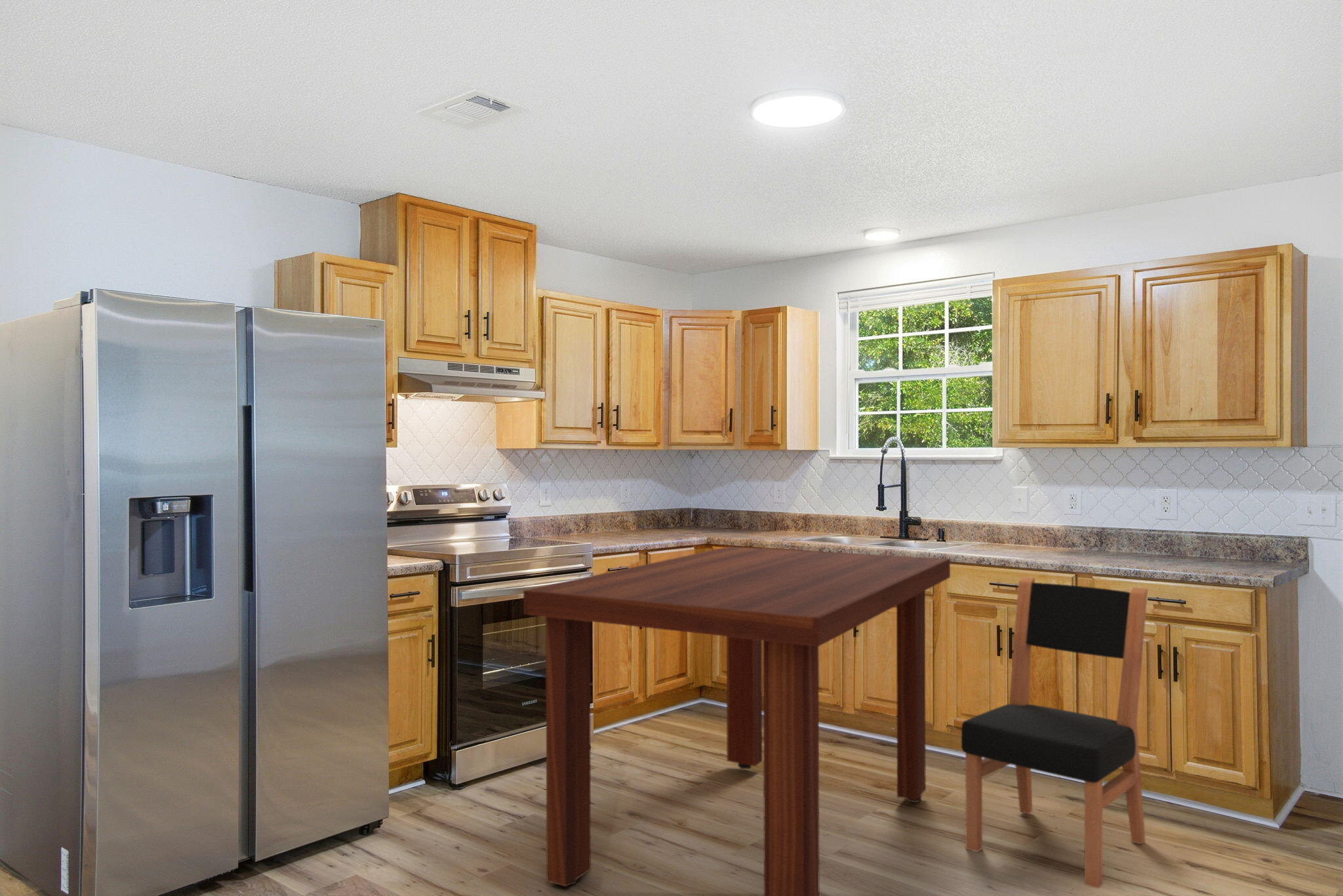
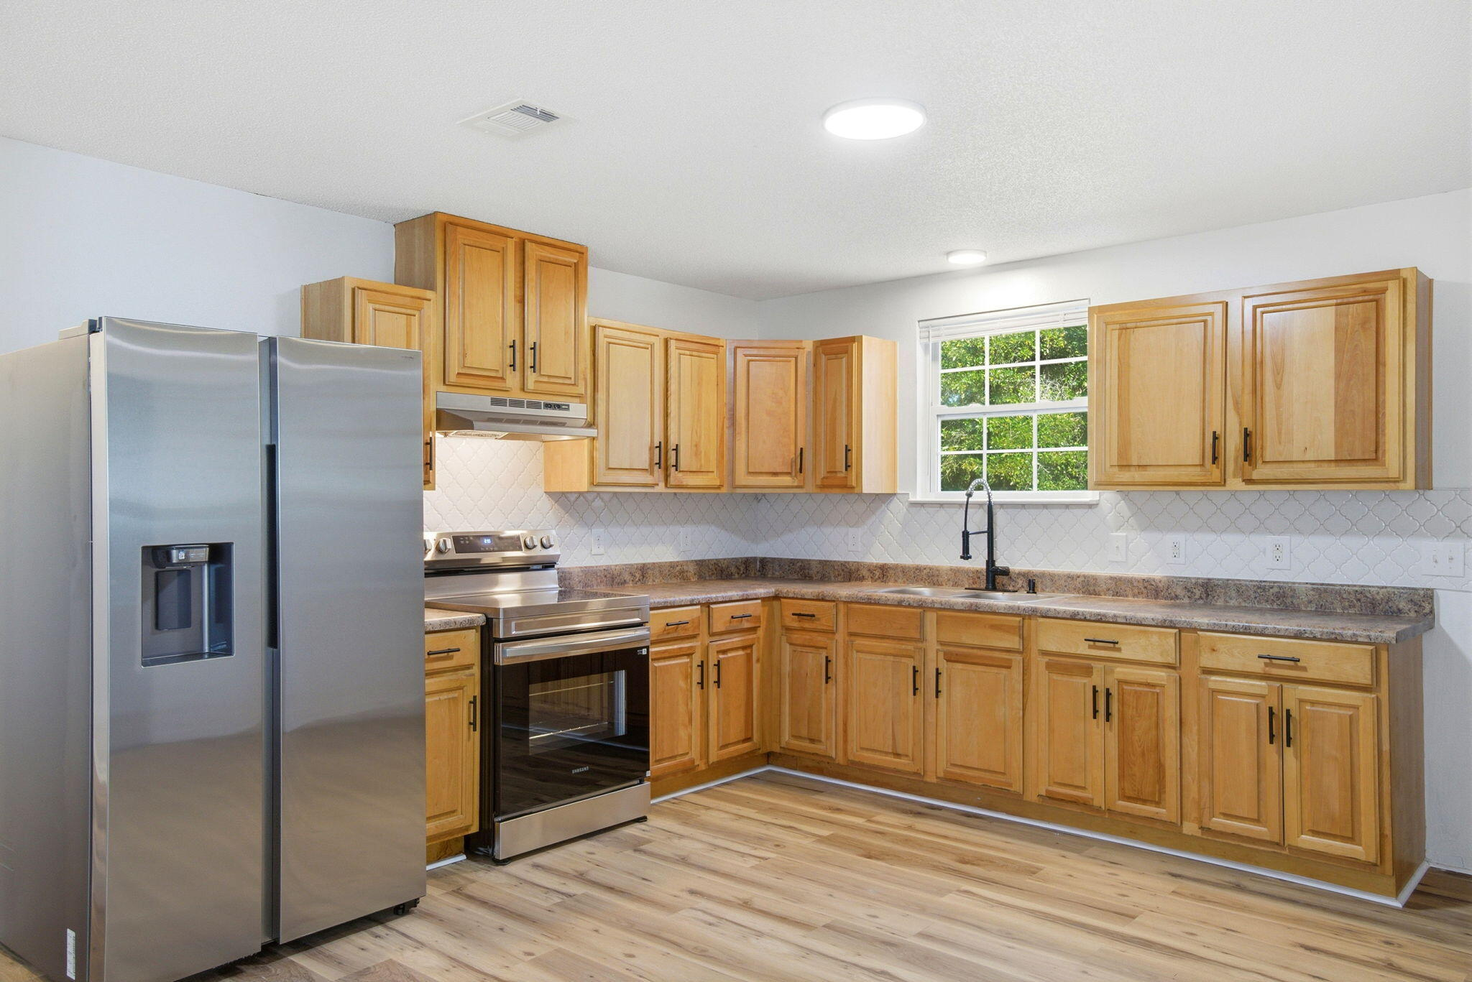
- dining chair [961,576,1148,889]
- dining table [523,546,951,896]
